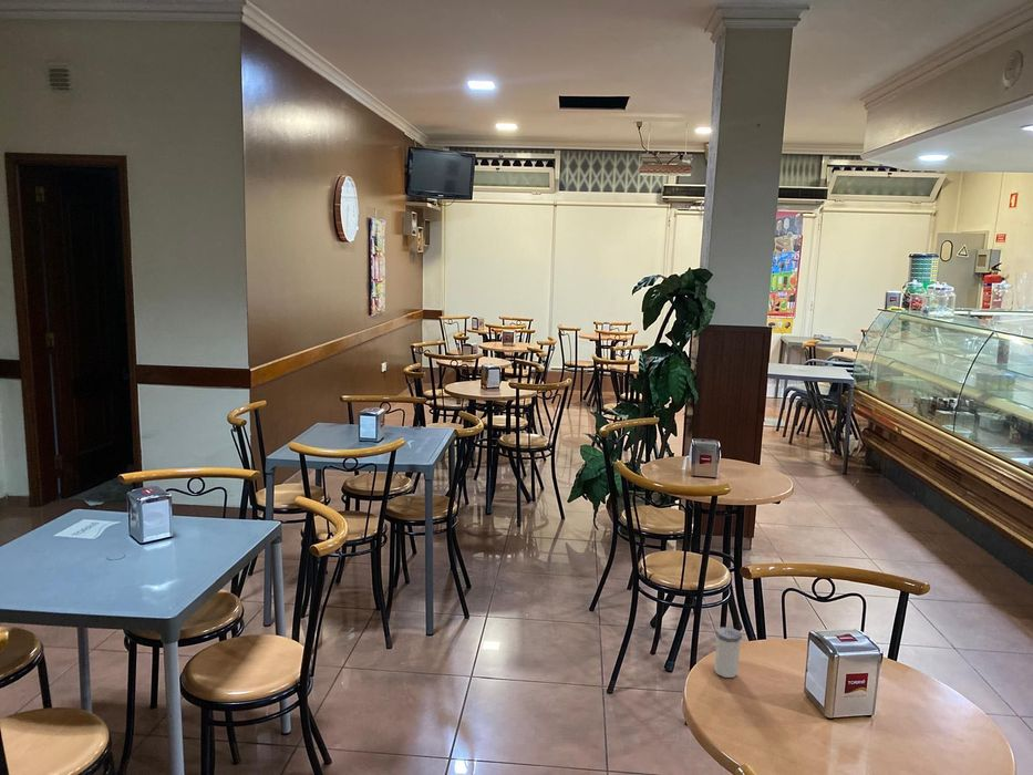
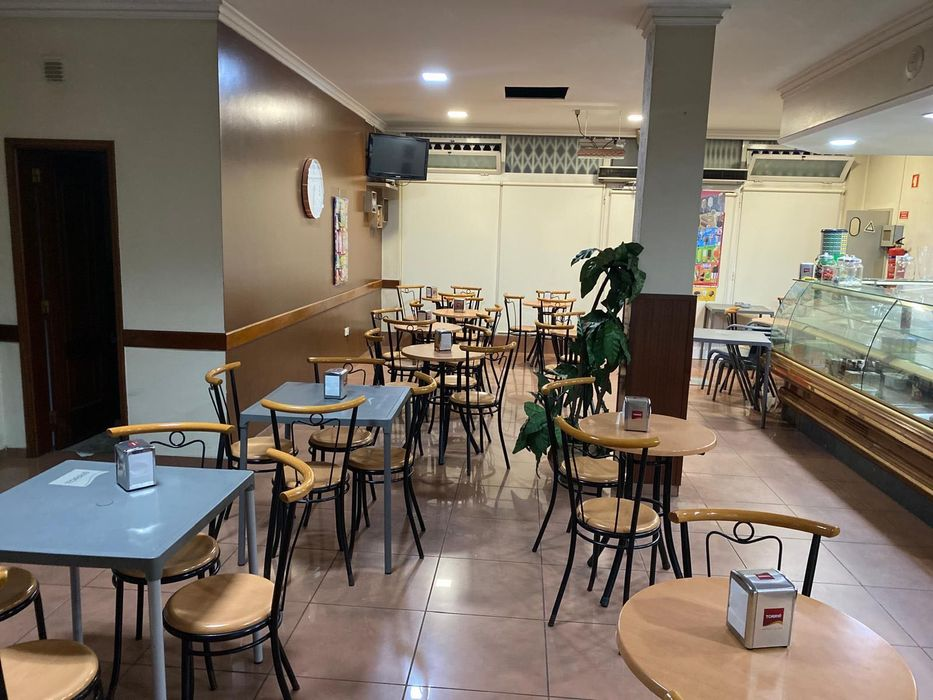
- salt shaker [713,627,743,679]
